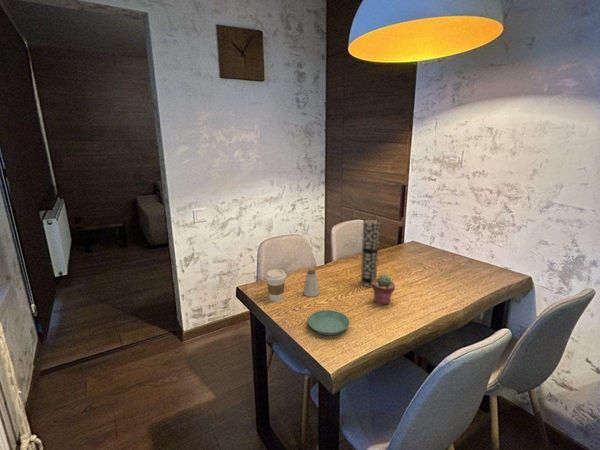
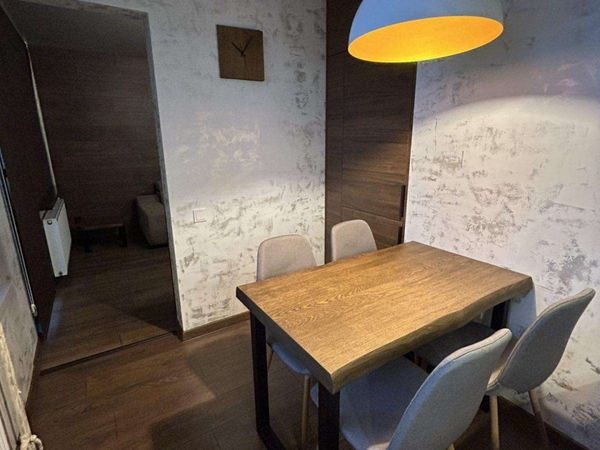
- vase [360,219,381,288]
- saucer [307,309,350,336]
- saltshaker [302,269,321,298]
- coffee cup [264,268,287,303]
- potted succulent [371,274,396,306]
